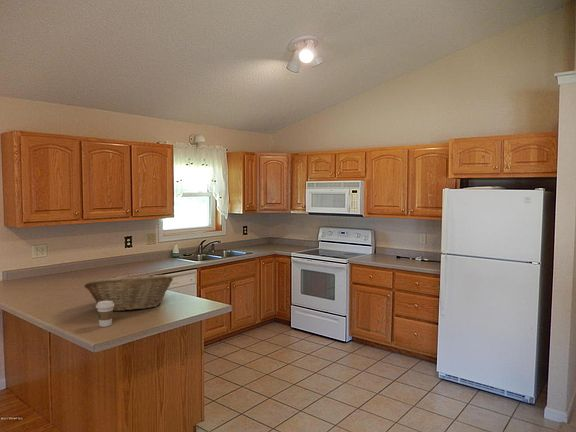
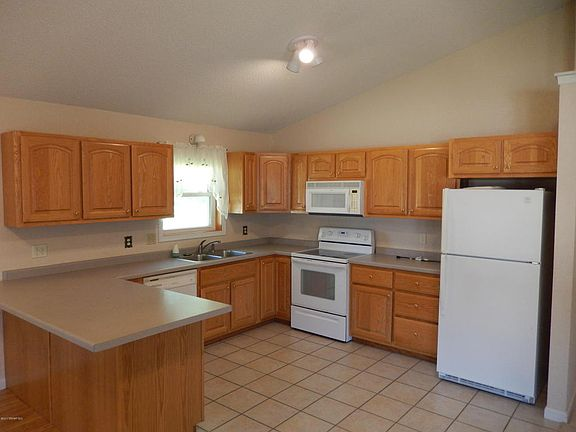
- fruit basket [83,273,174,312]
- coffee cup [95,301,114,328]
